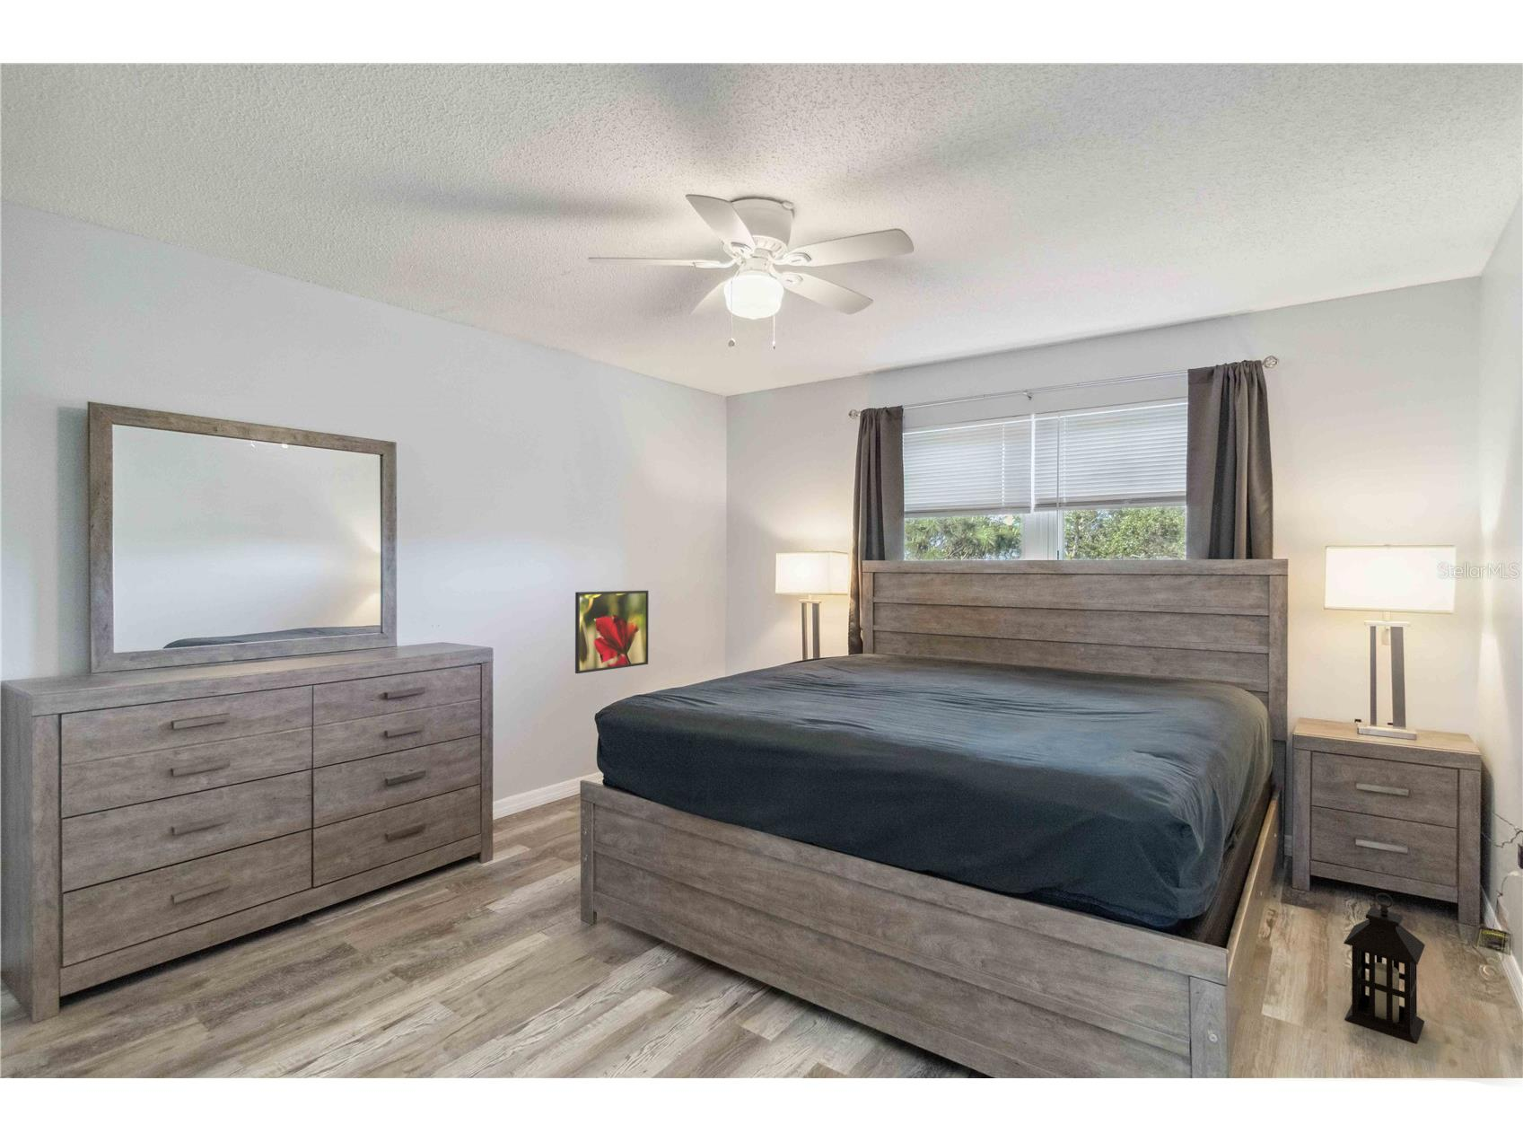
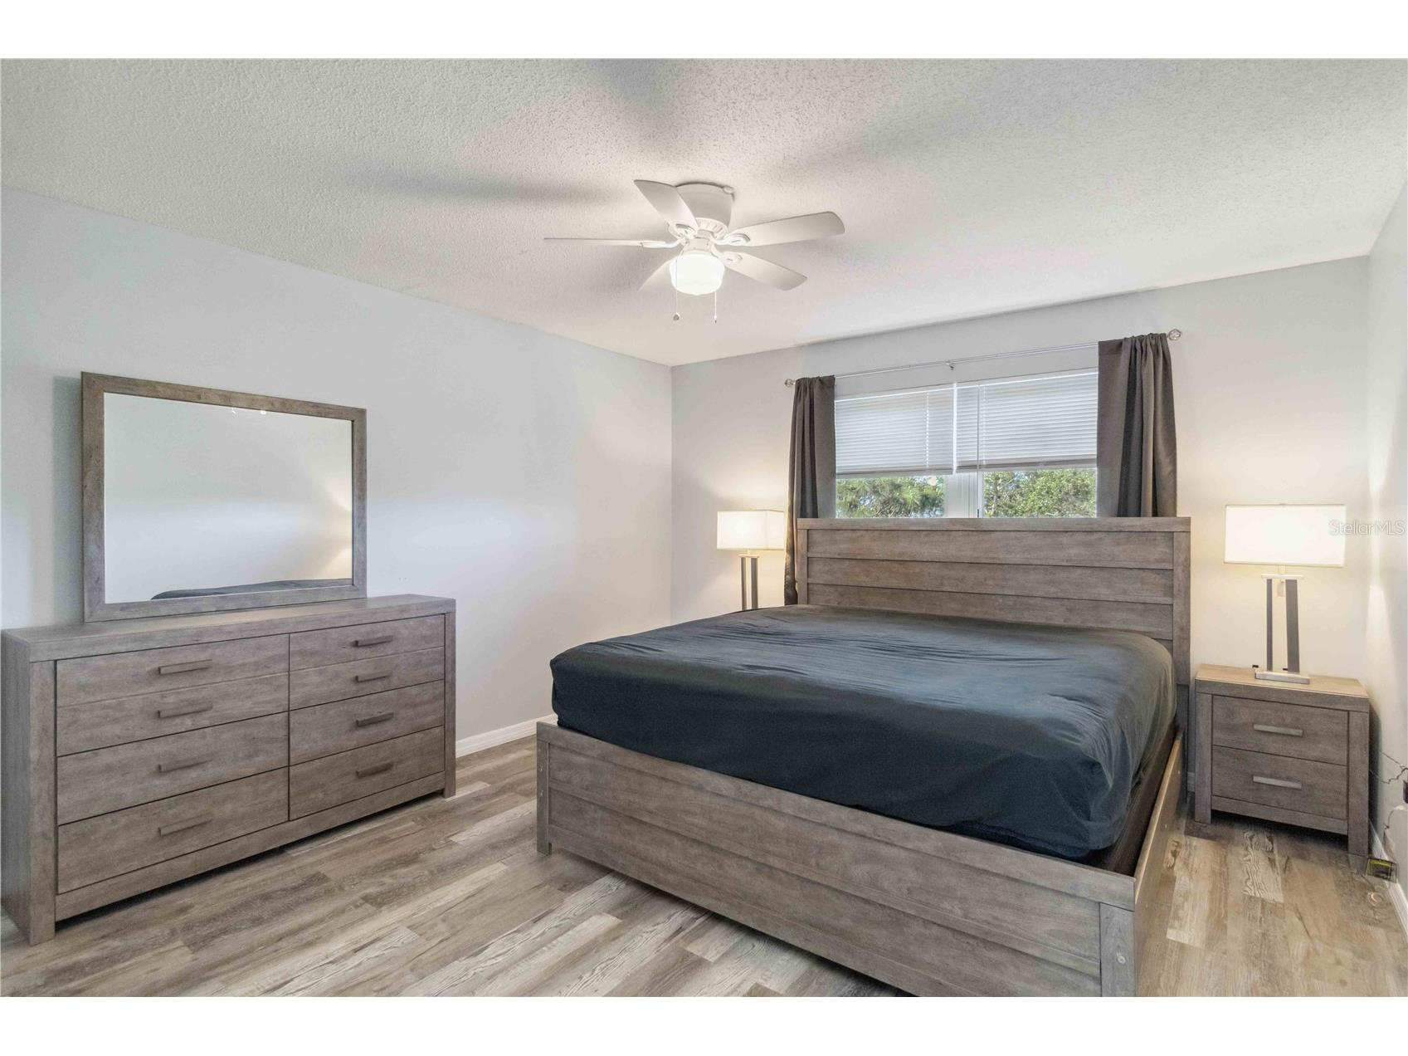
- lantern [1343,892,1426,1045]
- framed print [574,590,650,674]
